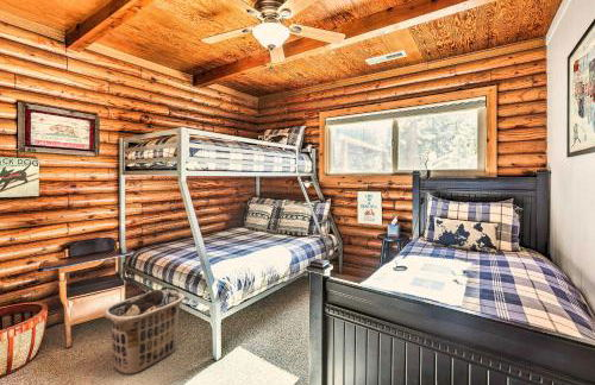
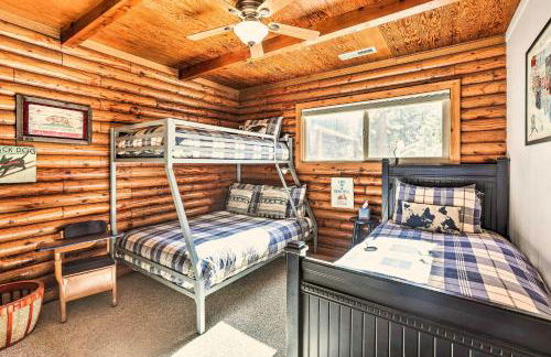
- clothes hamper [104,285,186,375]
